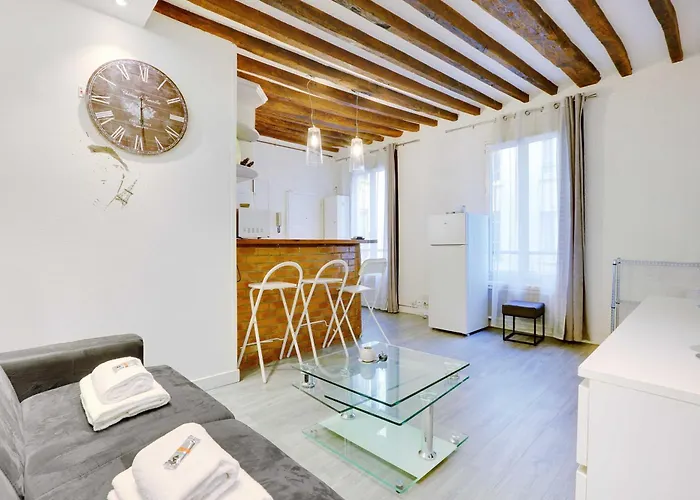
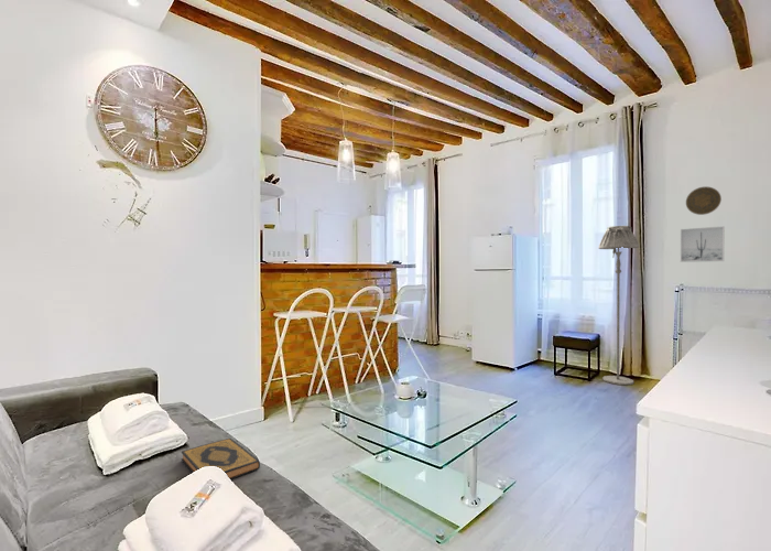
+ hardback book [181,437,261,480]
+ floor lamp [597,225,640,386]
+ wall art [680,226,726,263]
+ decorative plate [685,185,723,216]
